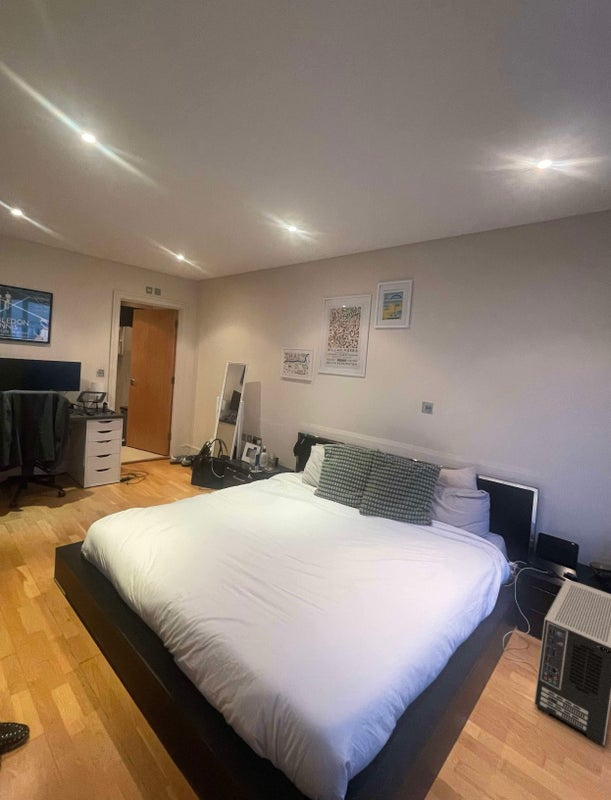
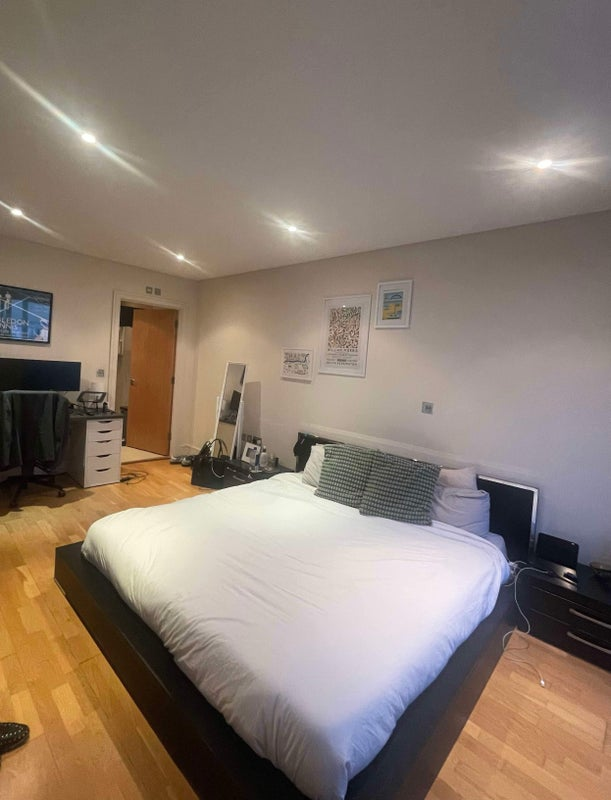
- air purifier [533,579,611,746]
